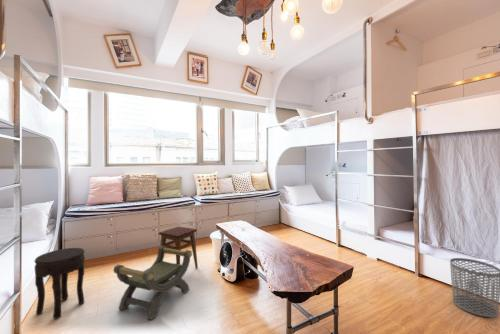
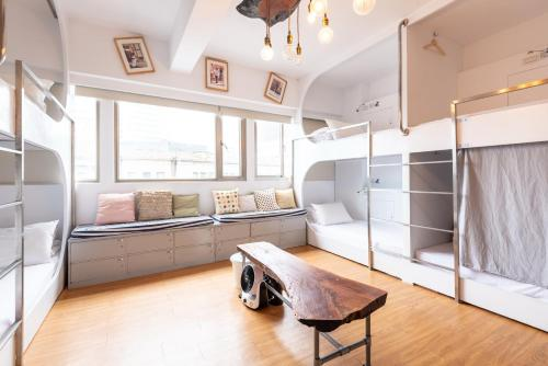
- stool [112,246,193,321]
- stool [158,226,199,269]
- waste bin [449,257,500,318]
- side table [34,247,86,320]
